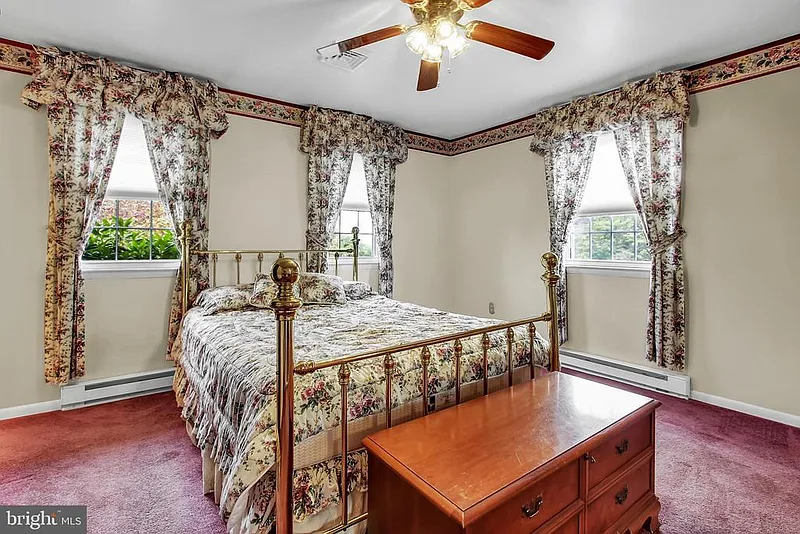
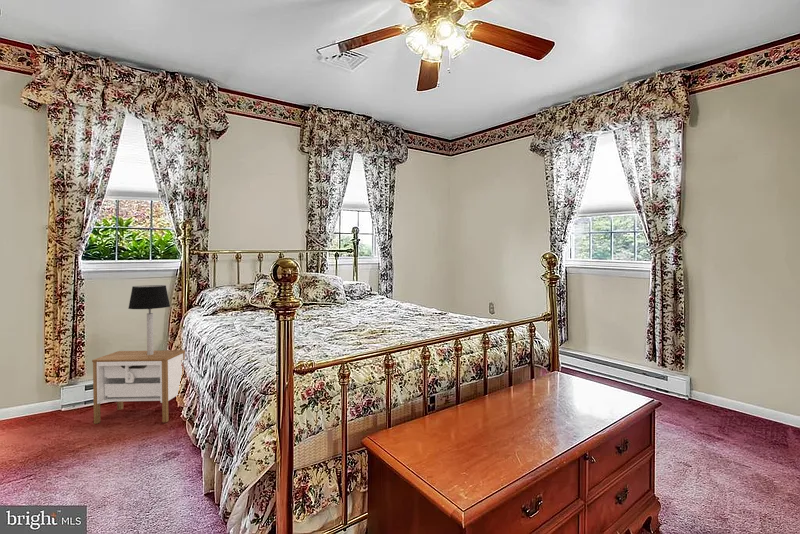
+ table lamp [127,284,171,355]
+ nightstand [91,349,186,425]
